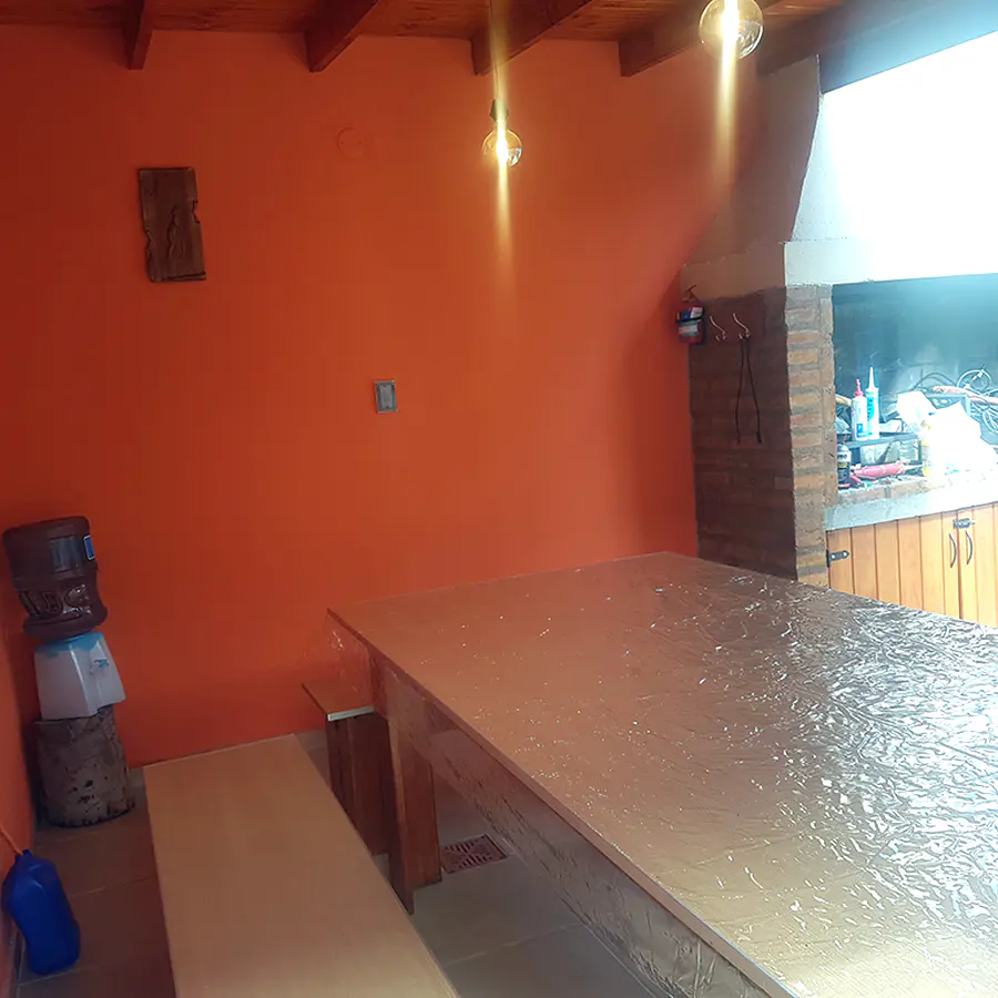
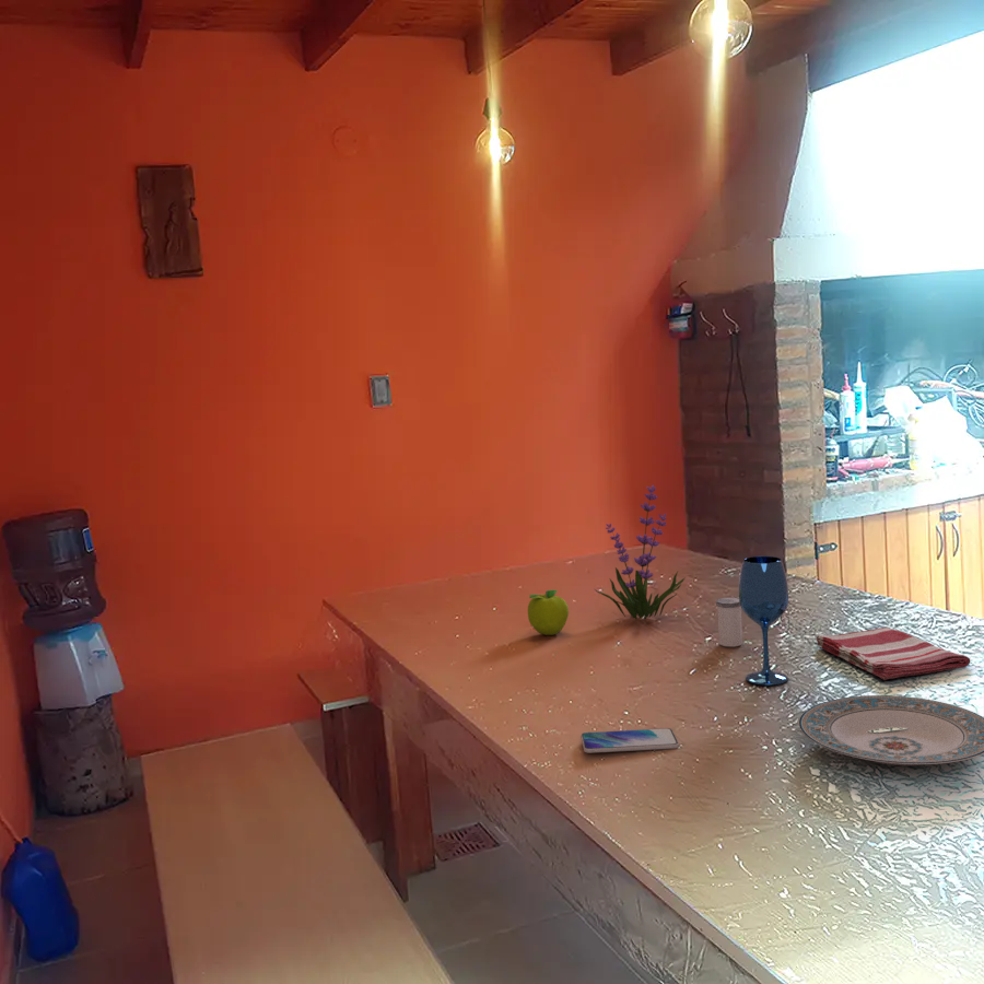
+ plate [798,694,984,766]
+ plant [594,484,687,621]
+ smartphone [579,727,680,754]
+ fruit [527,589,570,636]
+ dish towel [816,626,971,681]
+ wineglass [738,555,789,687]
+ salt shaker [715,597,743,647]
